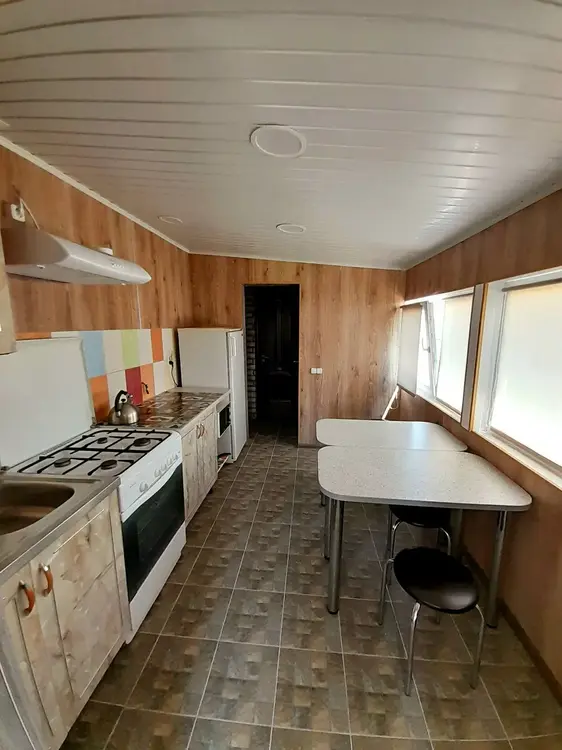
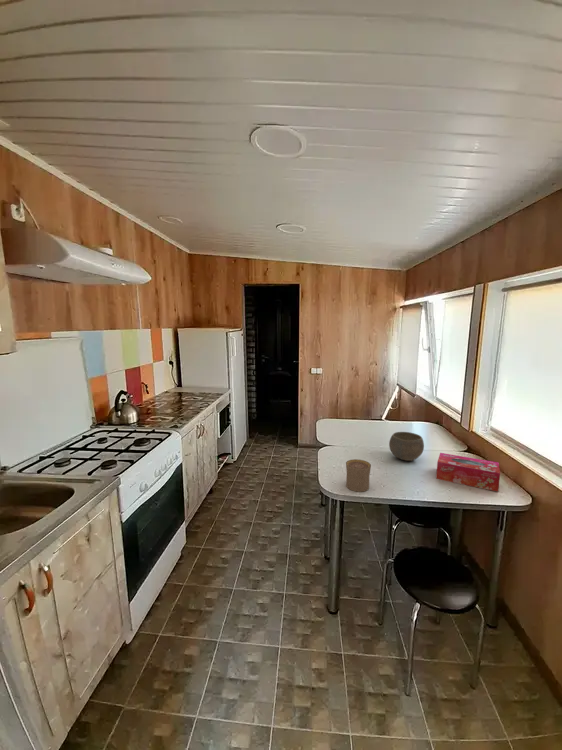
+ tissue box [435,452,501,492]
+ bowl [388,431,425,462]
+ cup [345,458,372,493]
